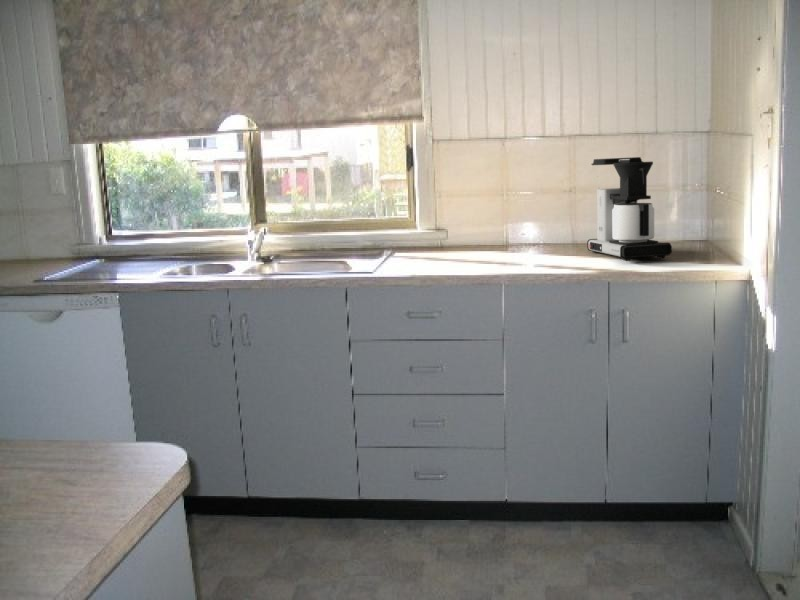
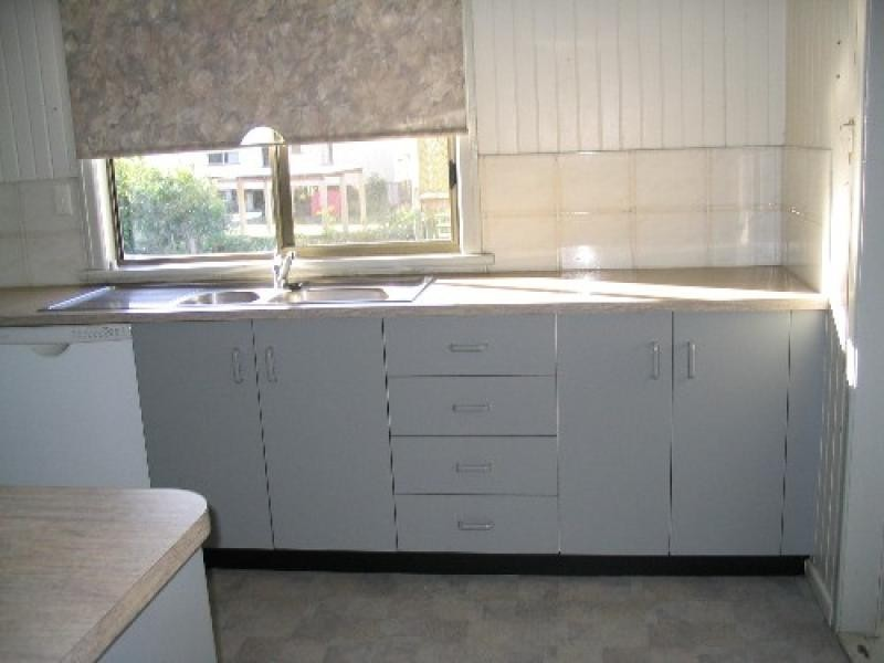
- coffee maker [586,156,673,262]
